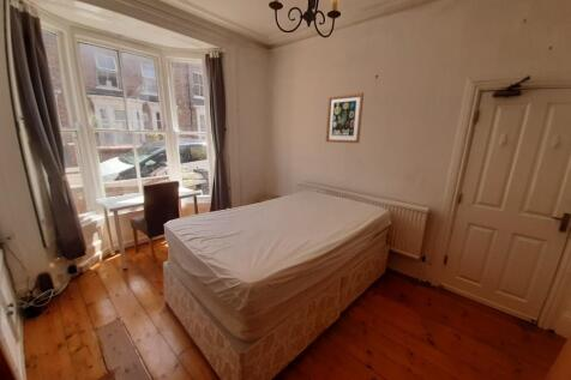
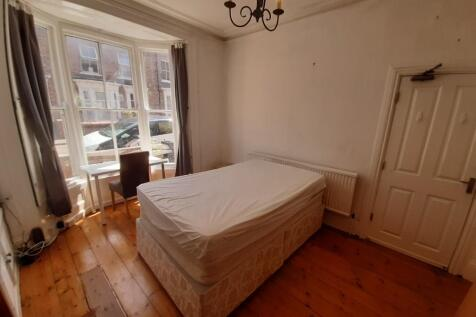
- wall art [325,91,365,144]
